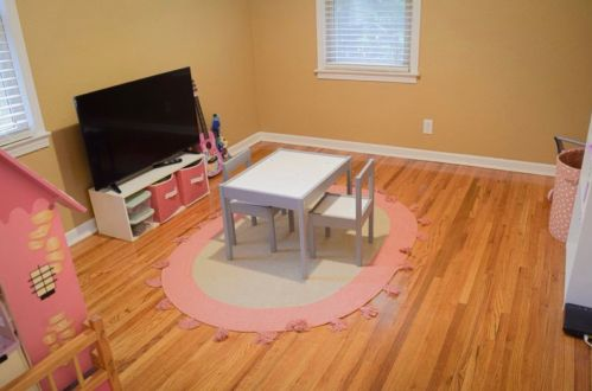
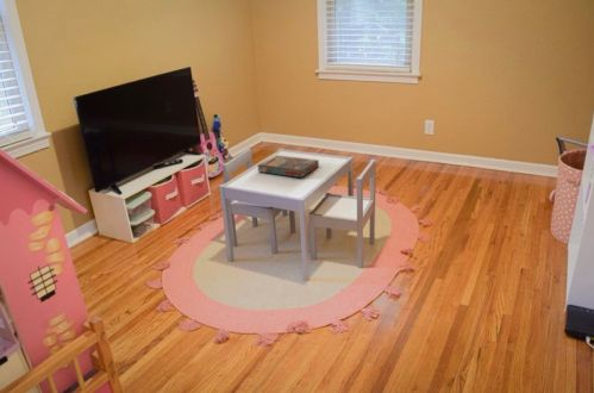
+ board game [257,154,320,179]
